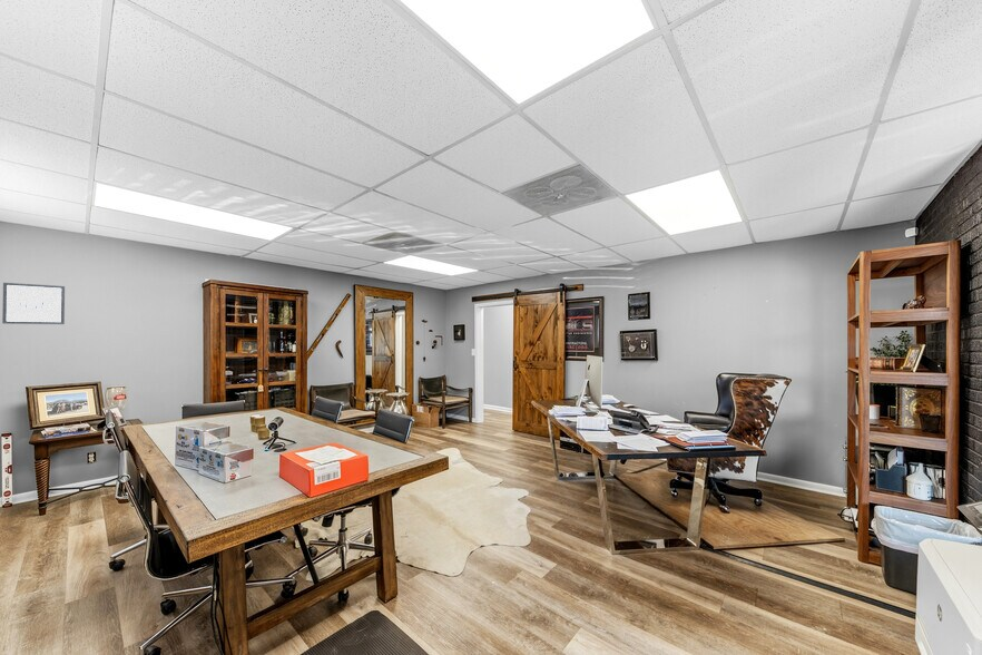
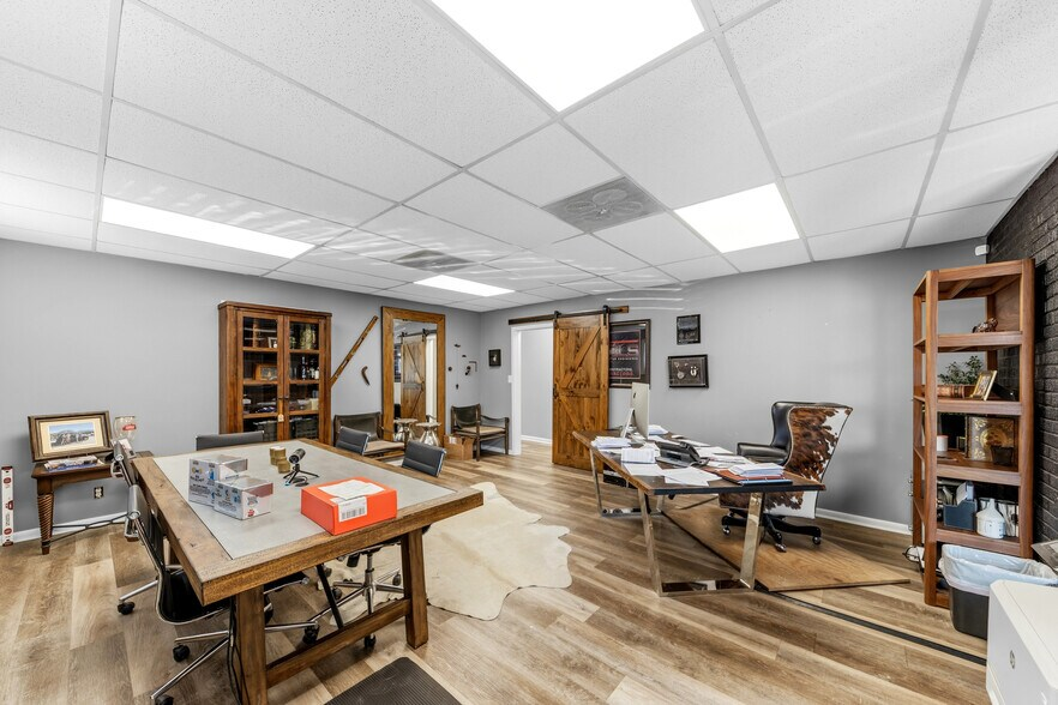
- wall art [1,282,66,325]
